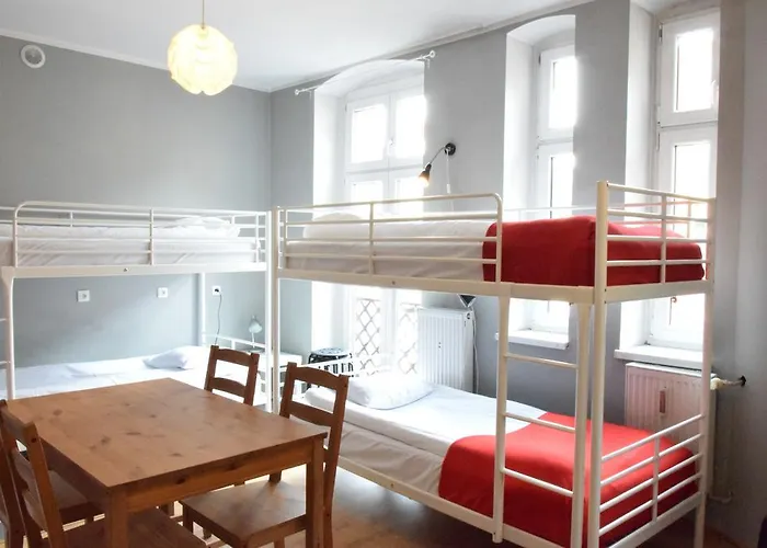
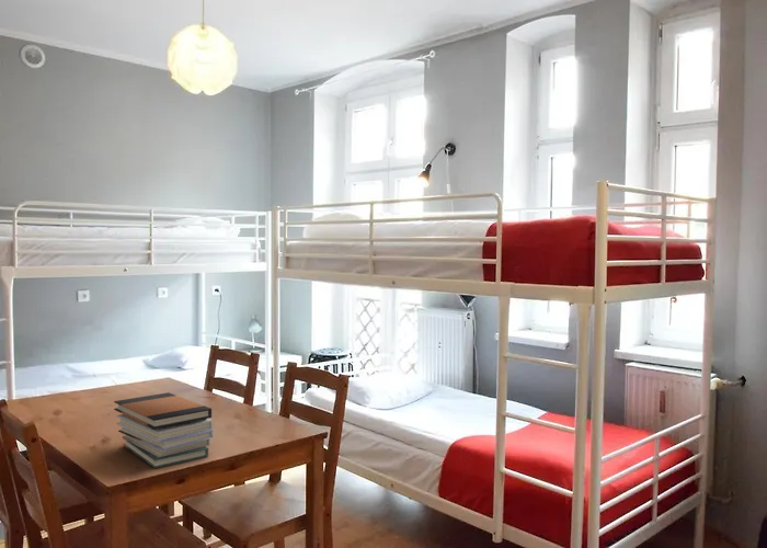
+ book stack [113,391,215,469]
